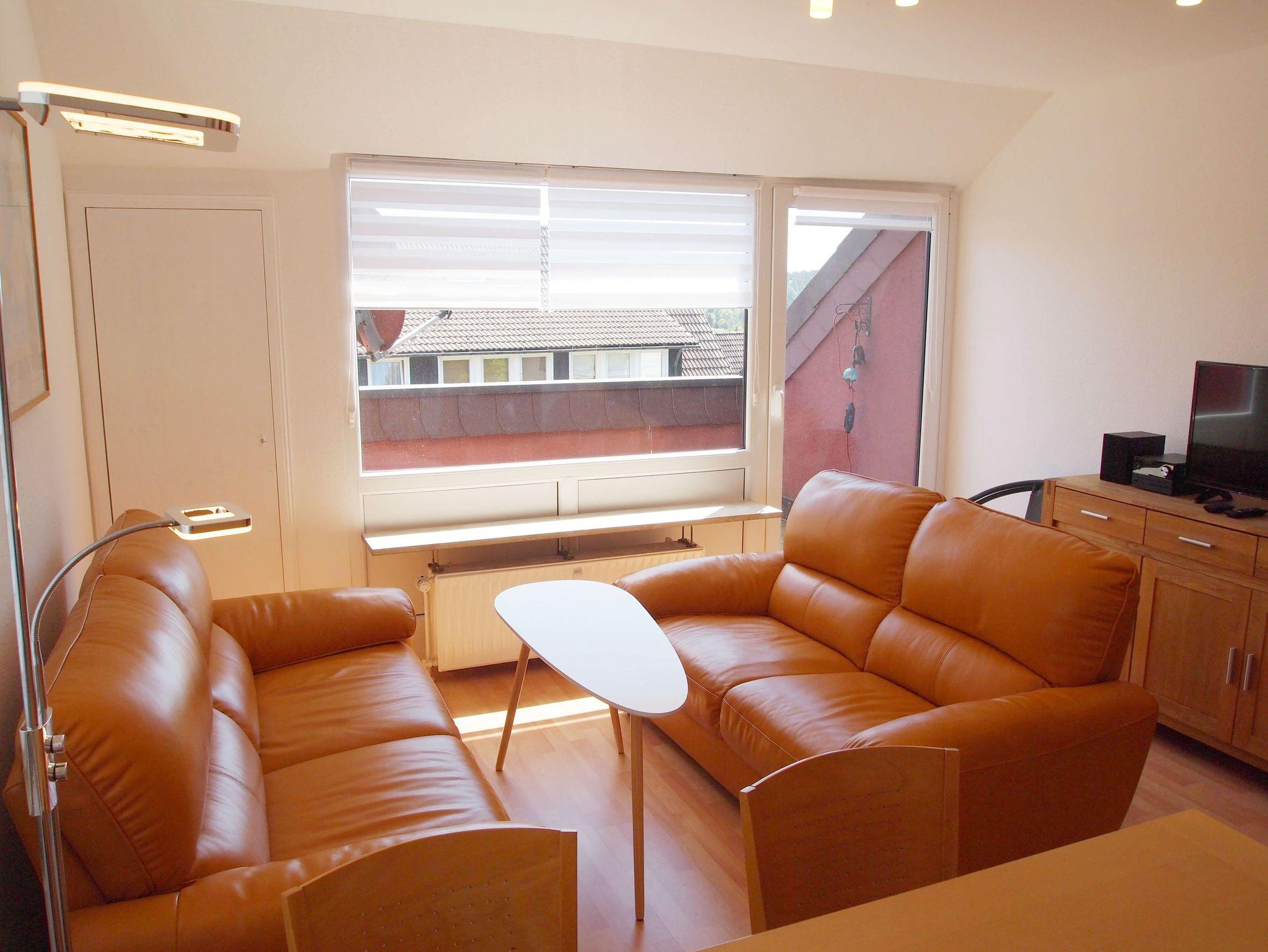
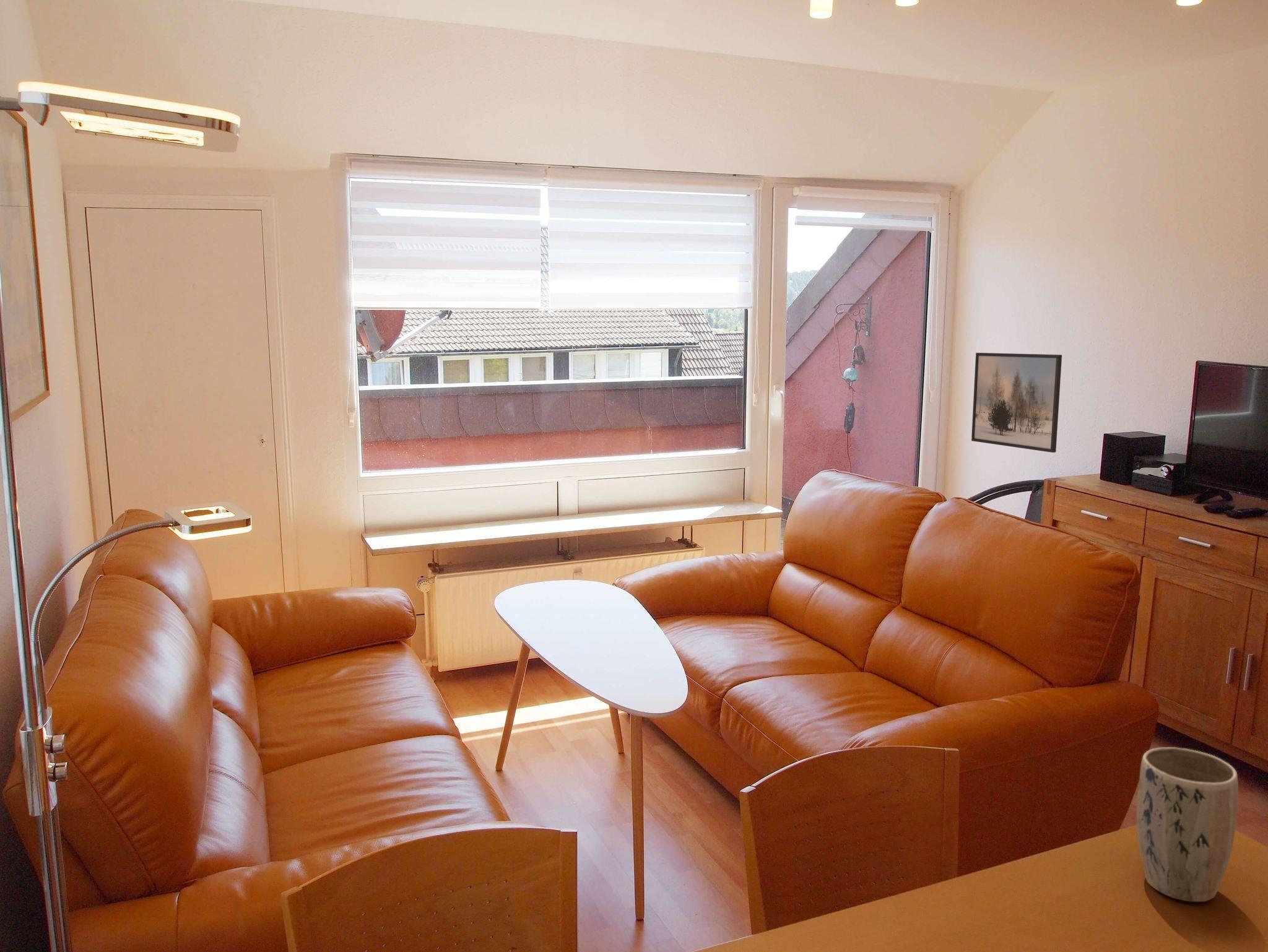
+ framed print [971,352,1062,453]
+ plant pot [1136,746,1239,902]
